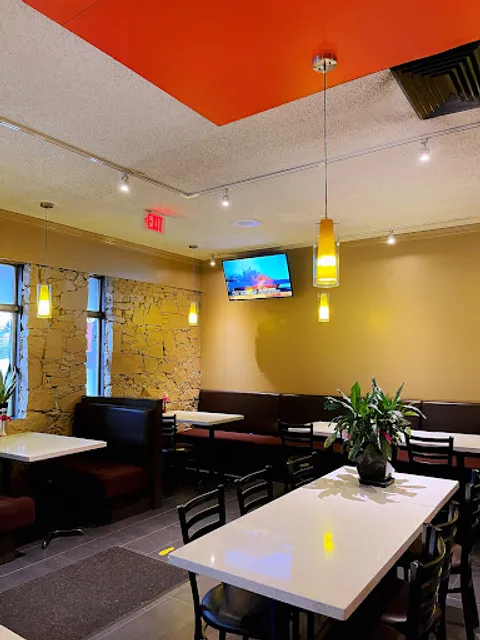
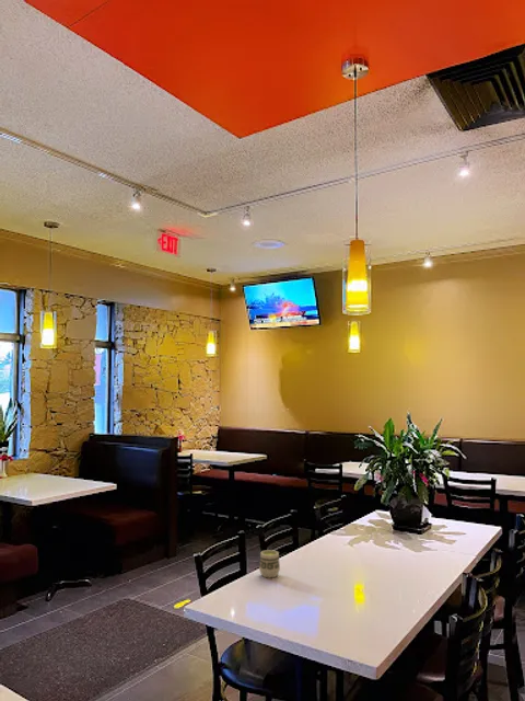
+ cup [258,549,281,578]
